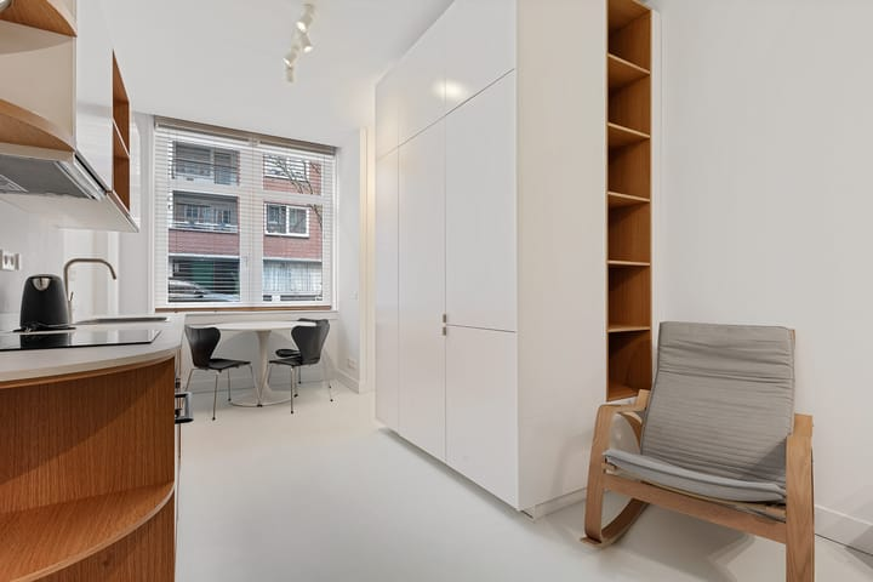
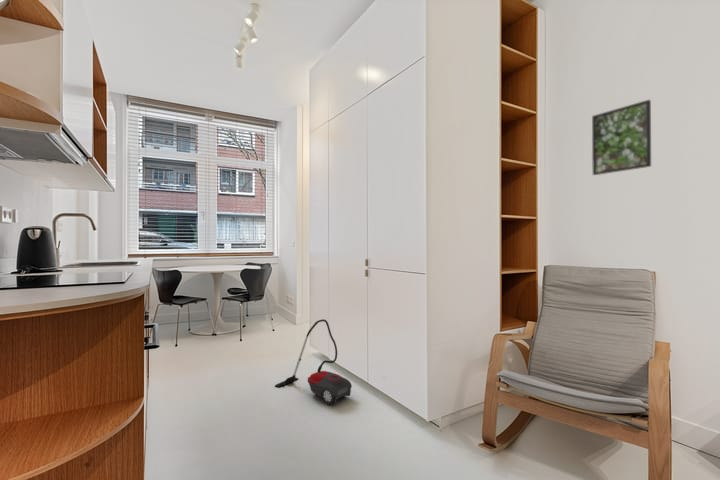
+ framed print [591,99,652,176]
+ vacuum cleaner [274,318,353,405]
